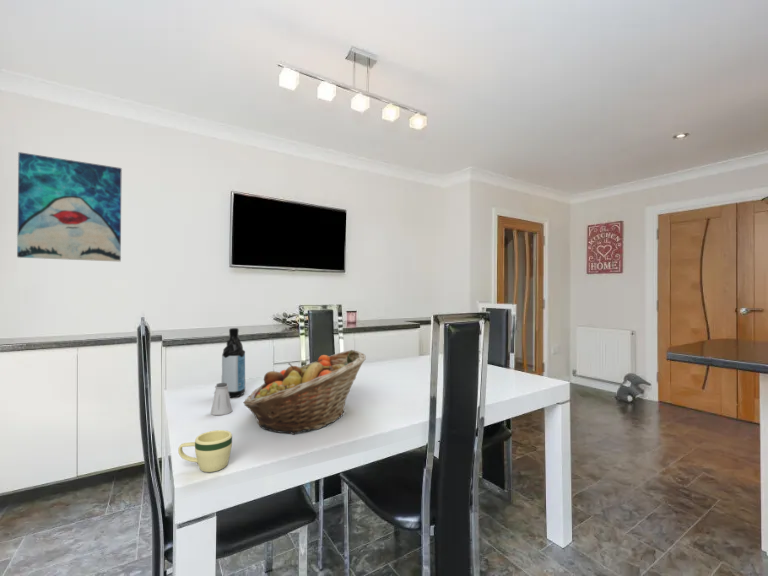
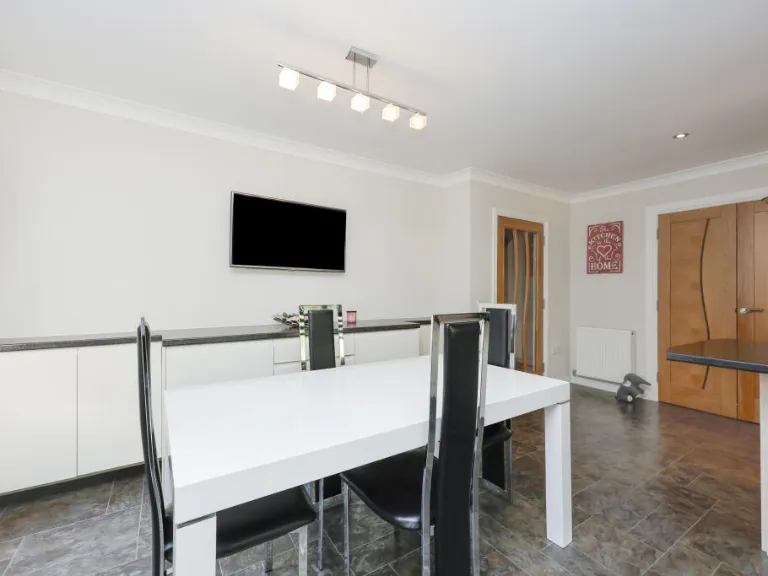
- fruit basket [243,349,366,435]
- saltshaker [210,382,233,416]
- mug [177,429,233,473]
- water bottle [221,327,246,398]
- wall art [16,151,123,263]
